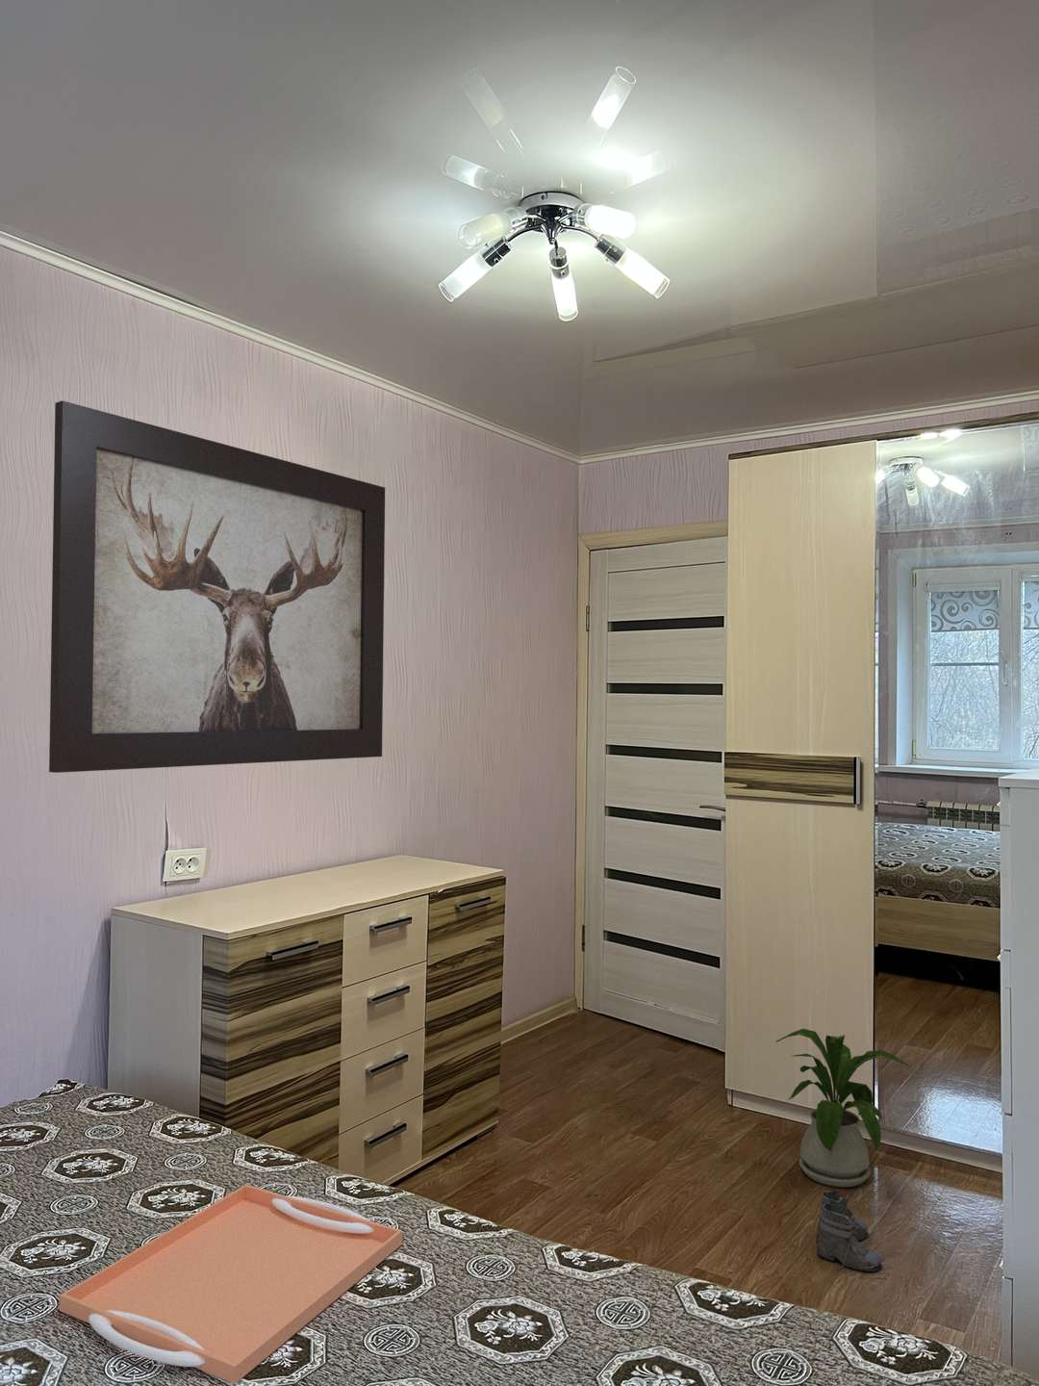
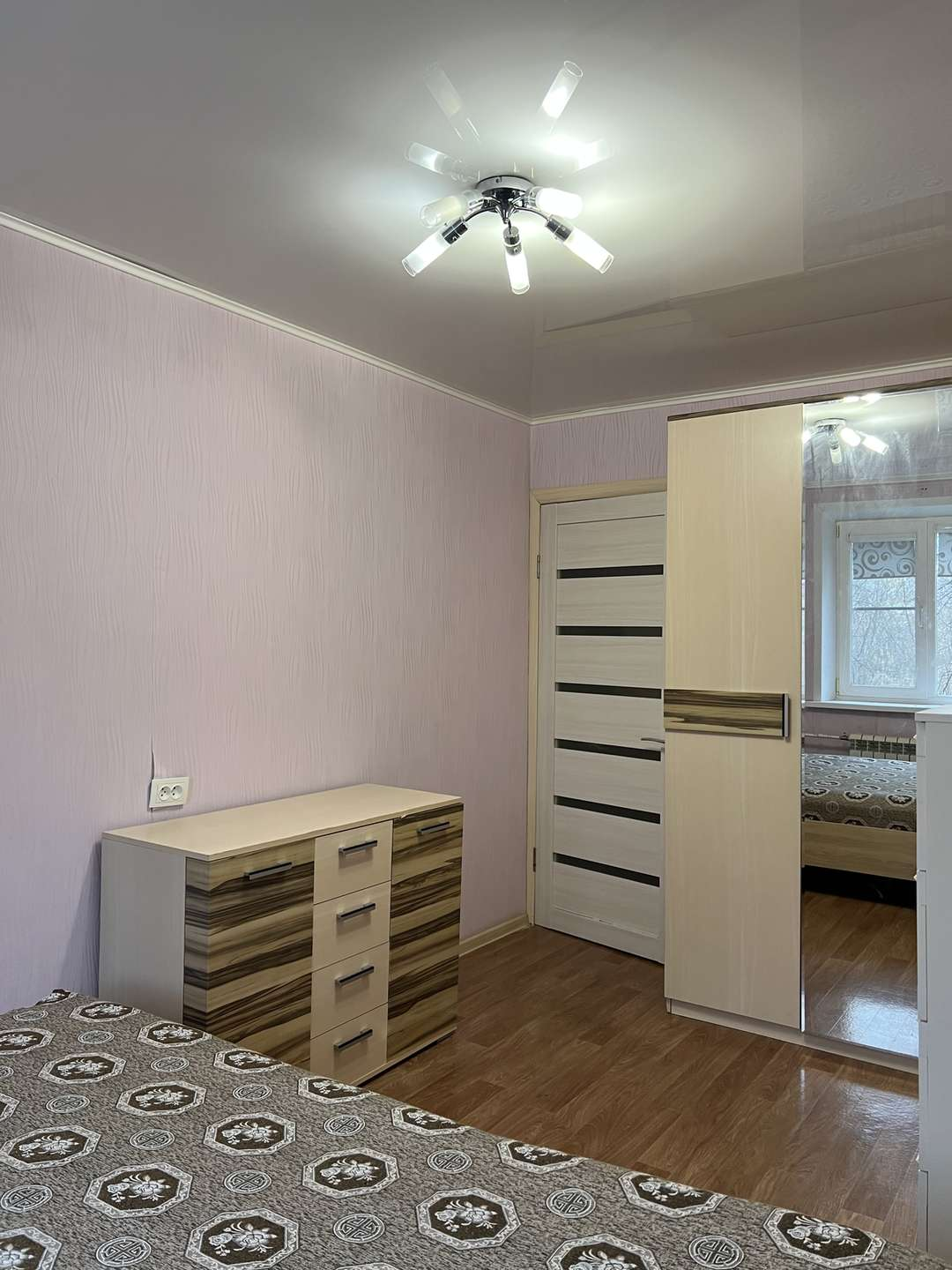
- wall art [48,399,385,774]
- house plant [775,1028,911,1187]
- serving tray [59,1184,403,1385]
- boots [815,1188,883,1274]
